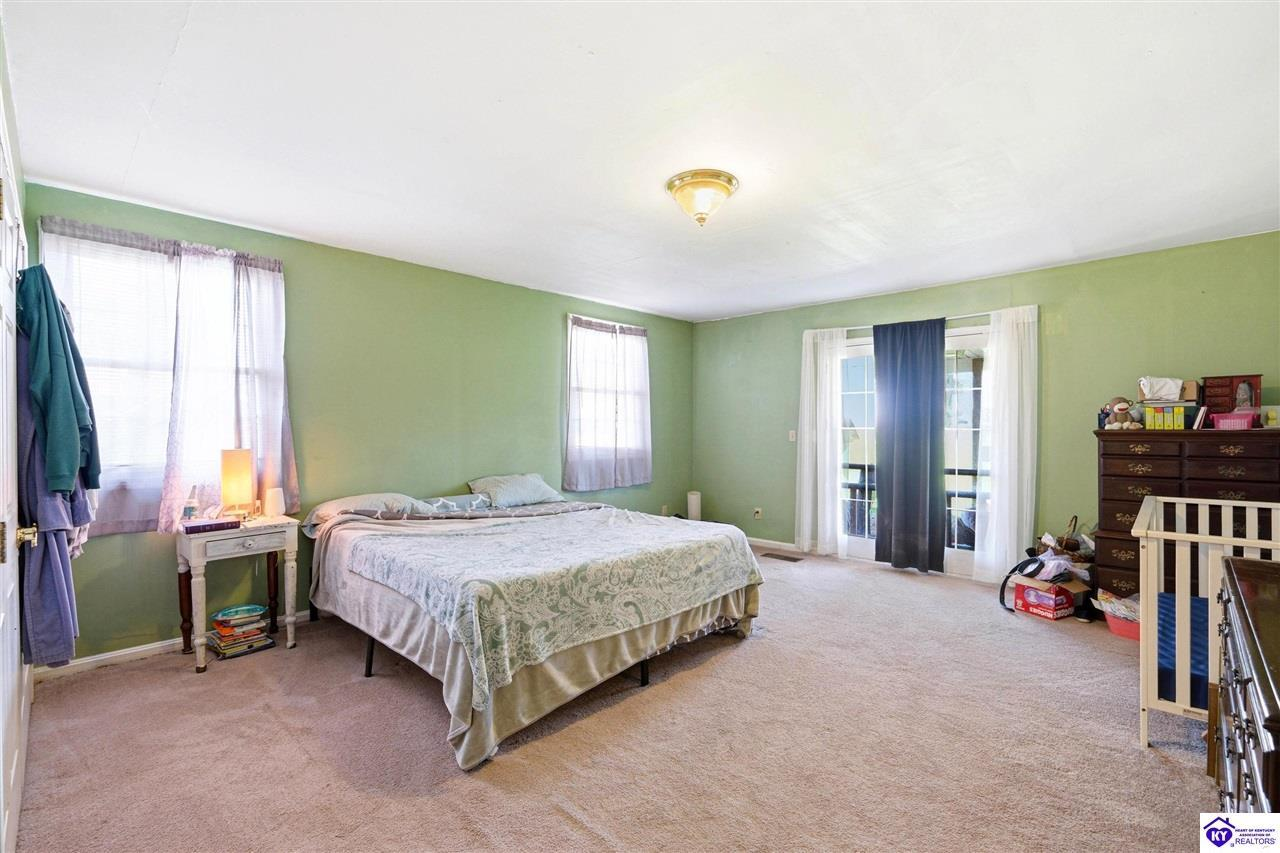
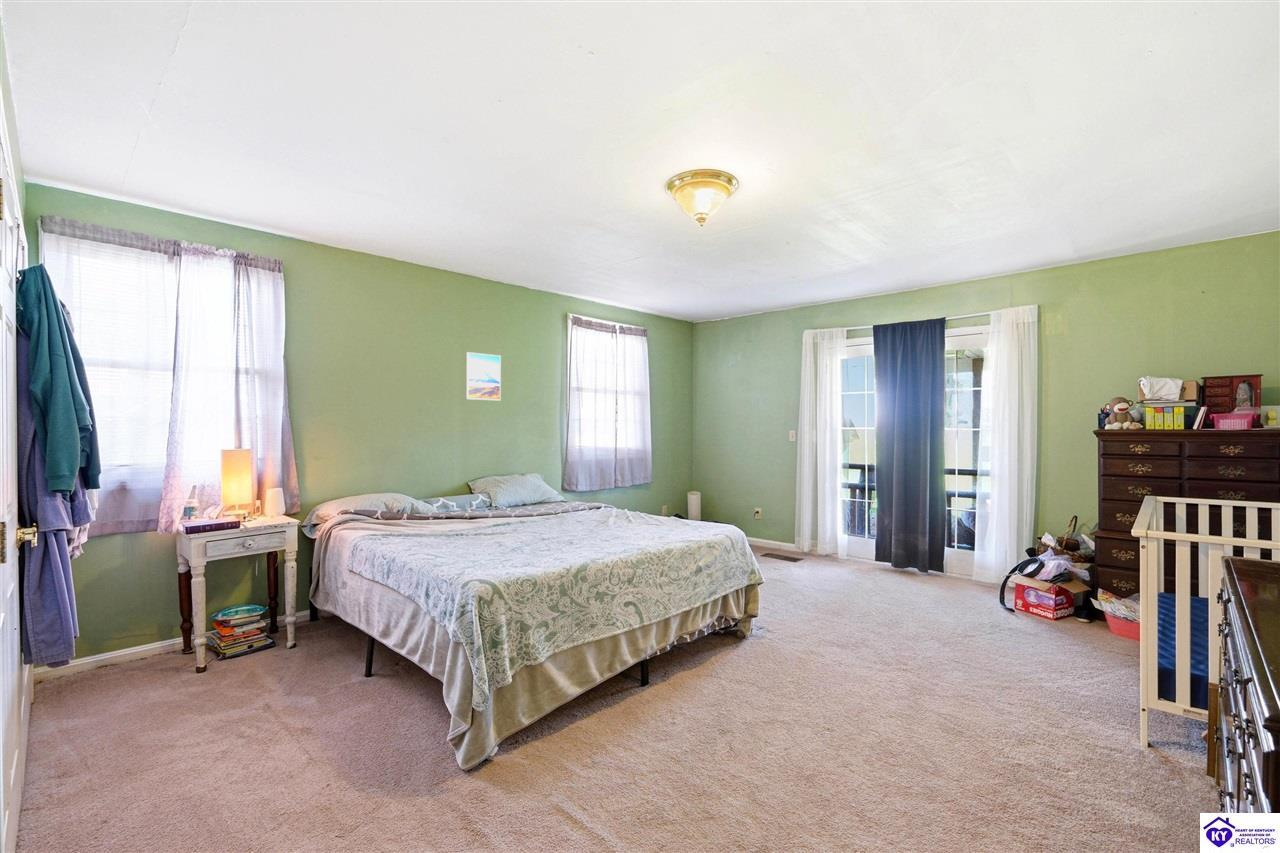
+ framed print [465,351,502,402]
